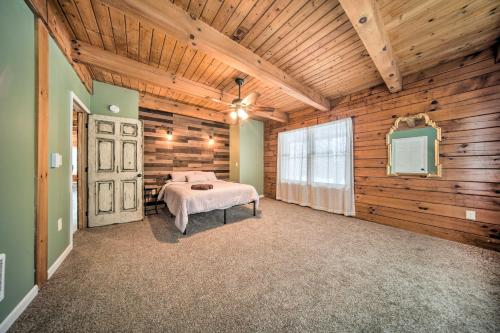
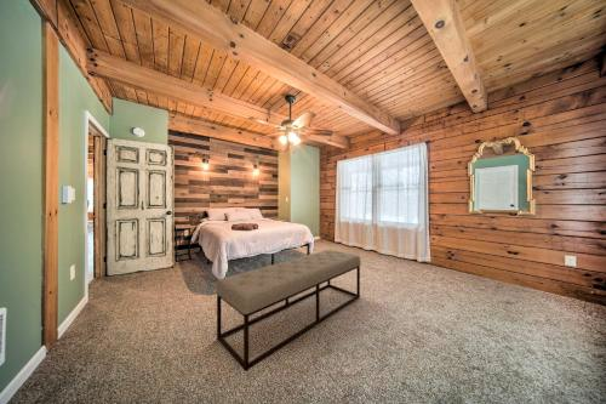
+ bench [215,249,362,372]
